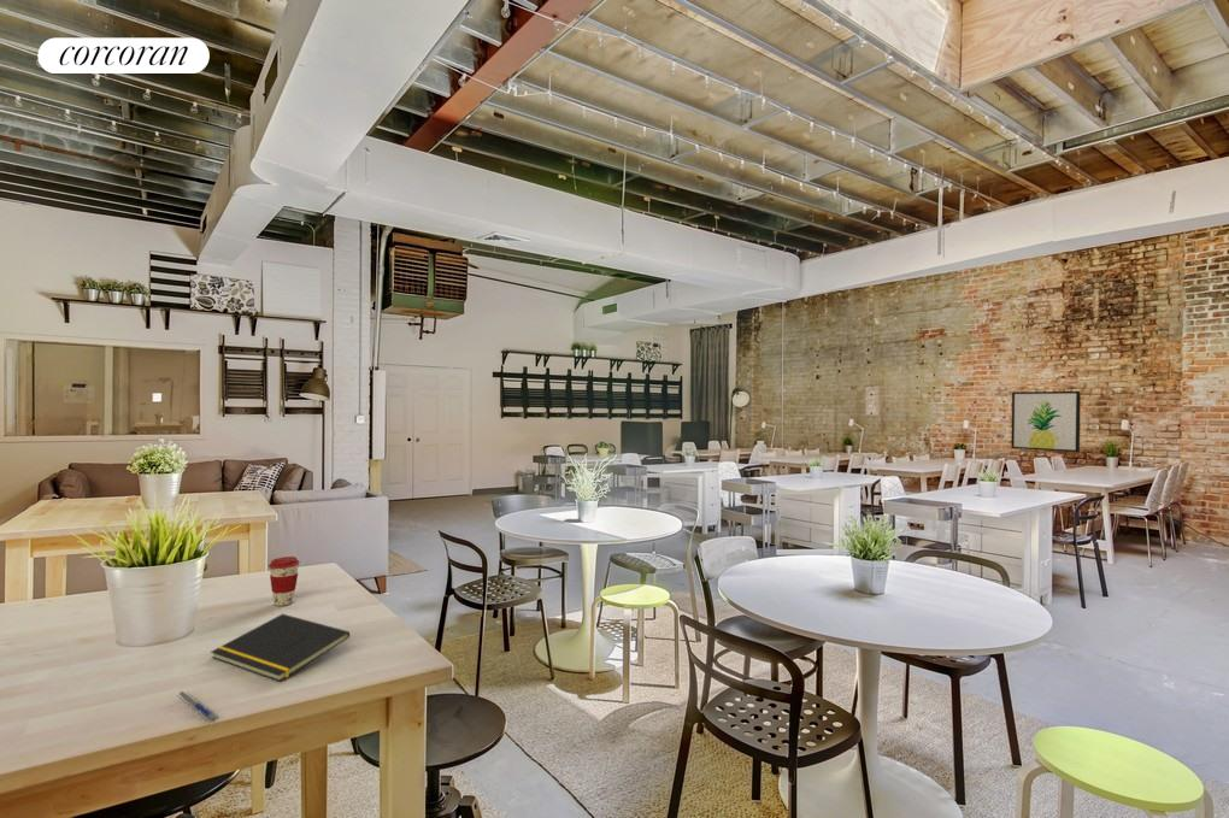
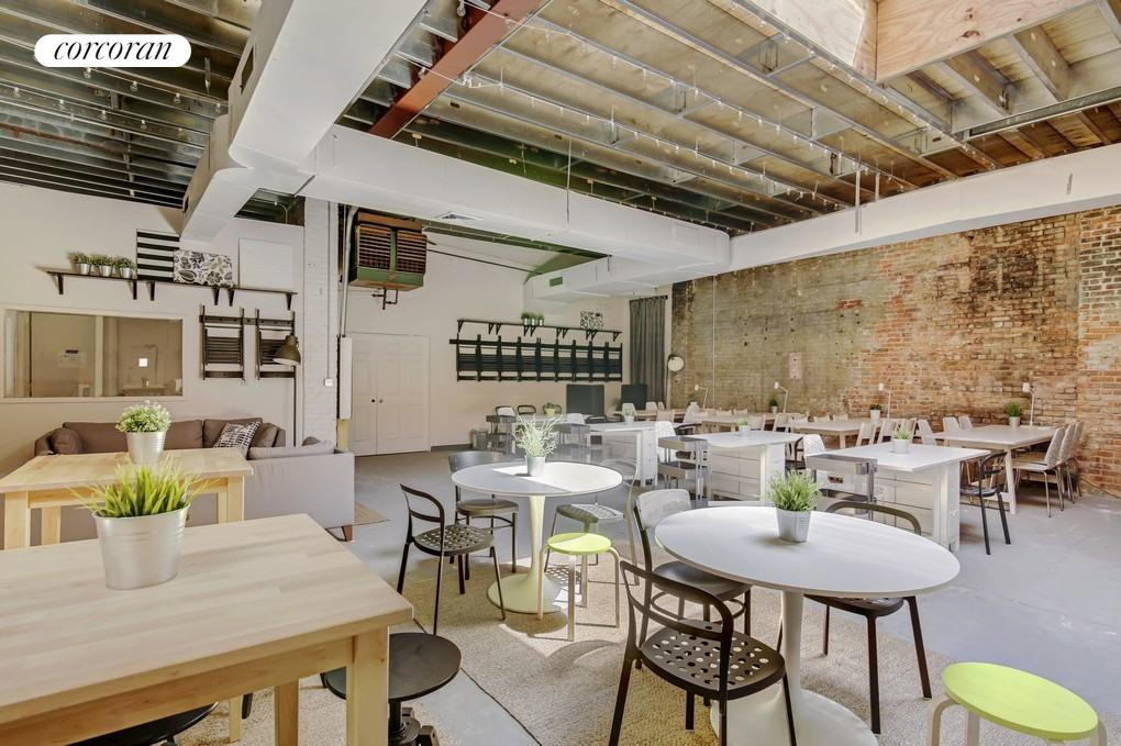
- coffee cup [267,555,300,607]
- wall art [1010,390,1082,453]
- notepad [210,613,352,682]
- pen [177,690,222,723]
